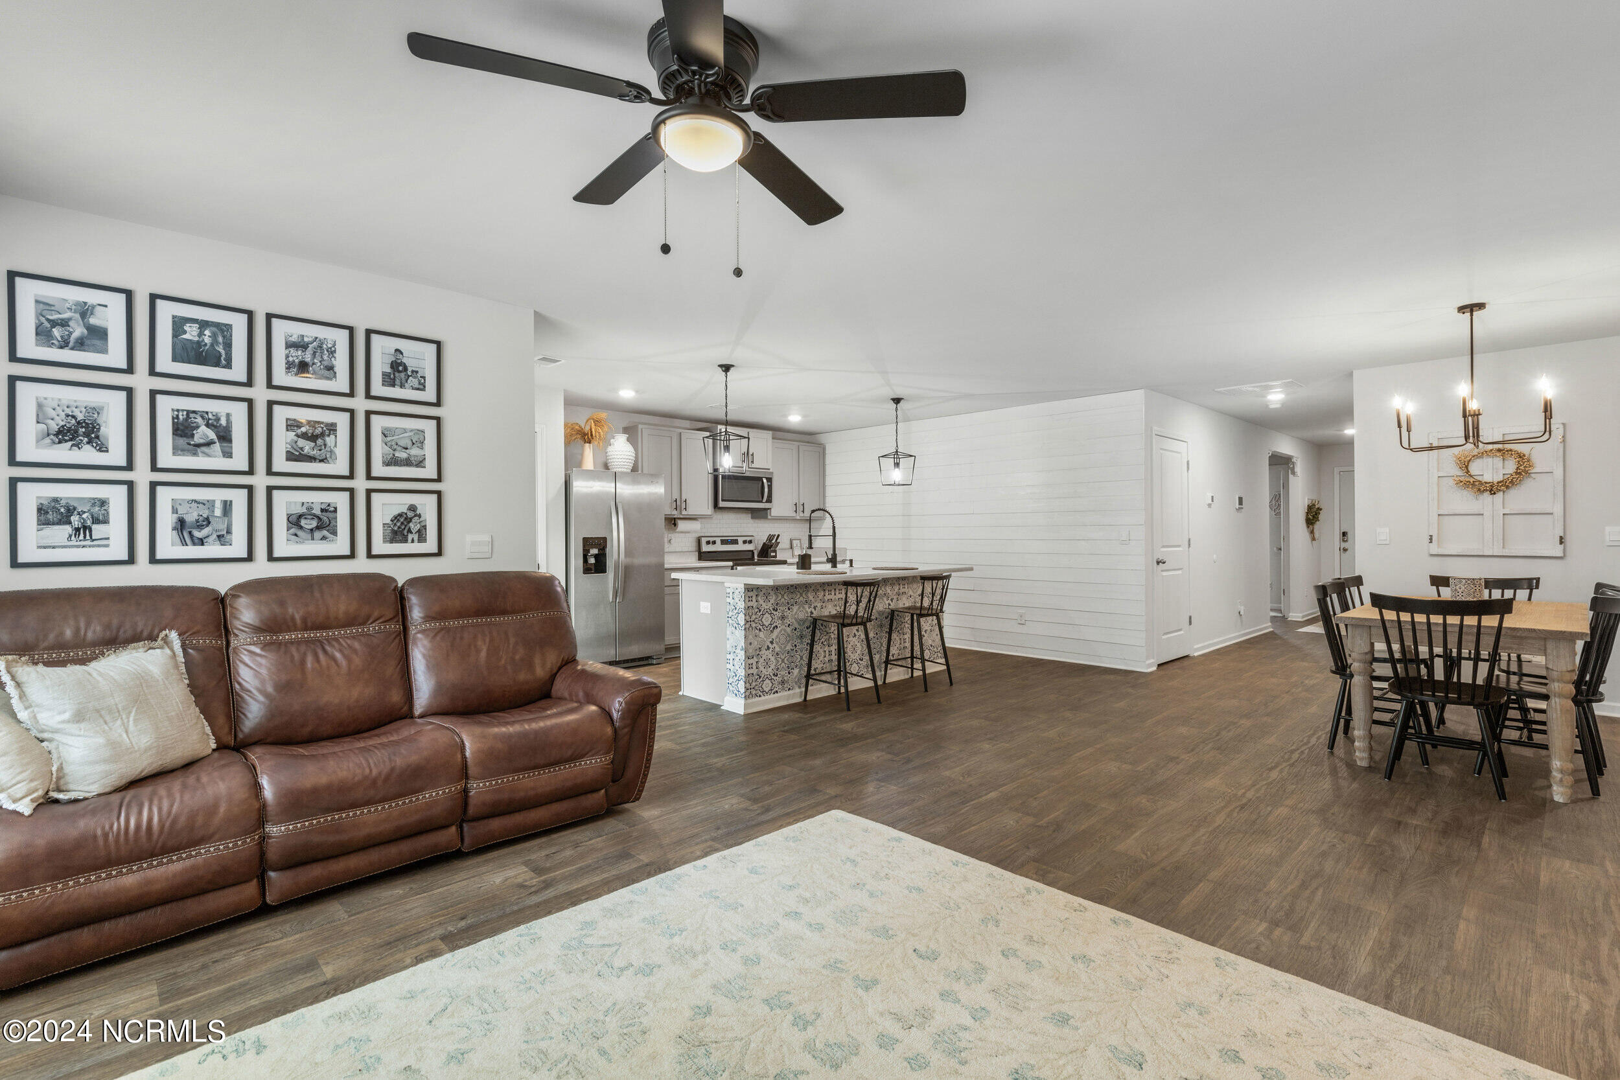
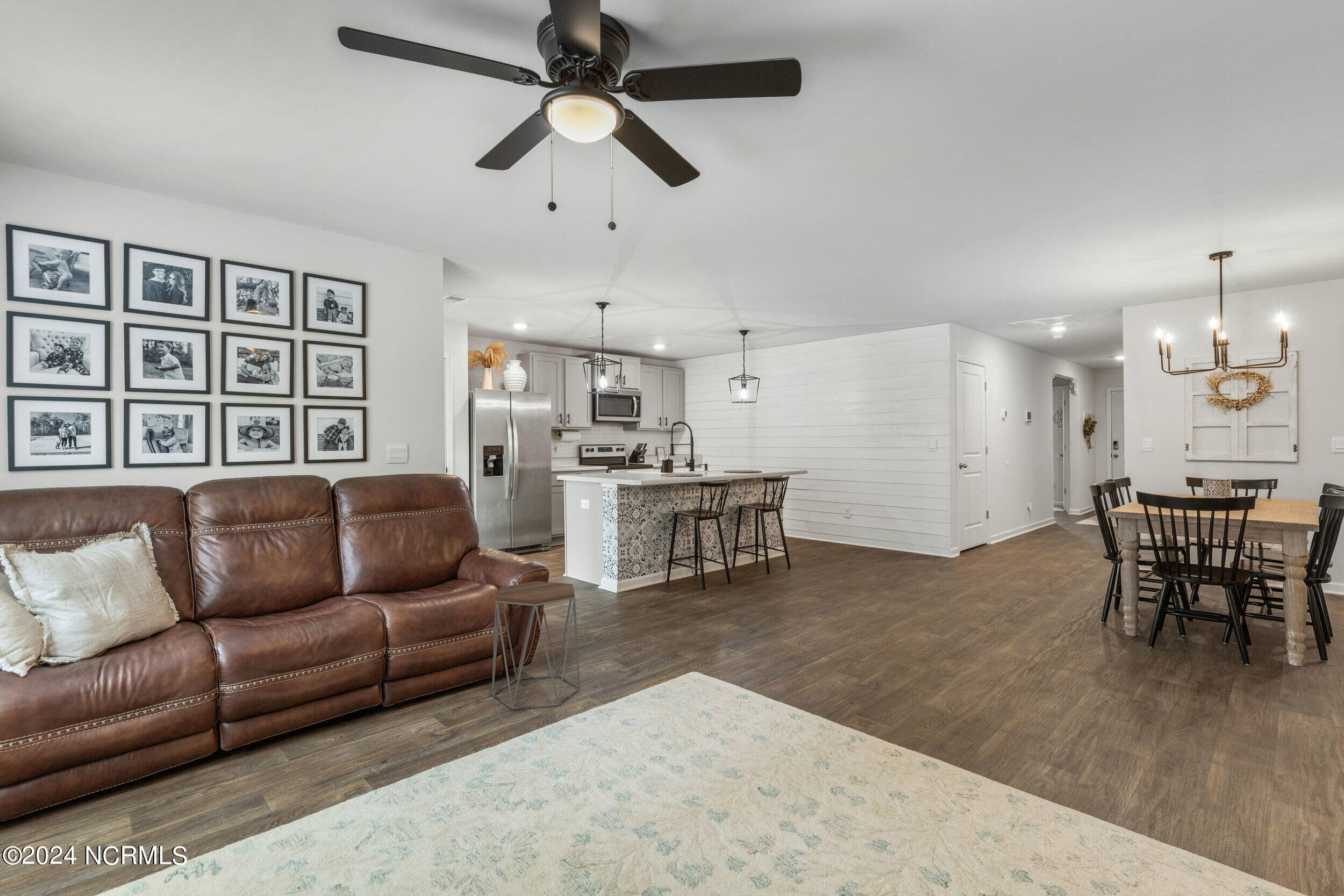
+ side table [491,580,581,709]
